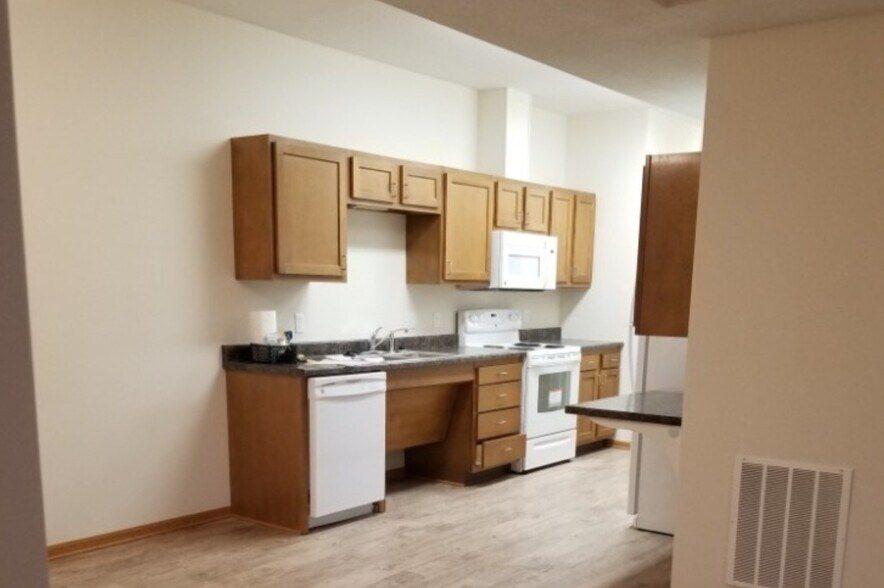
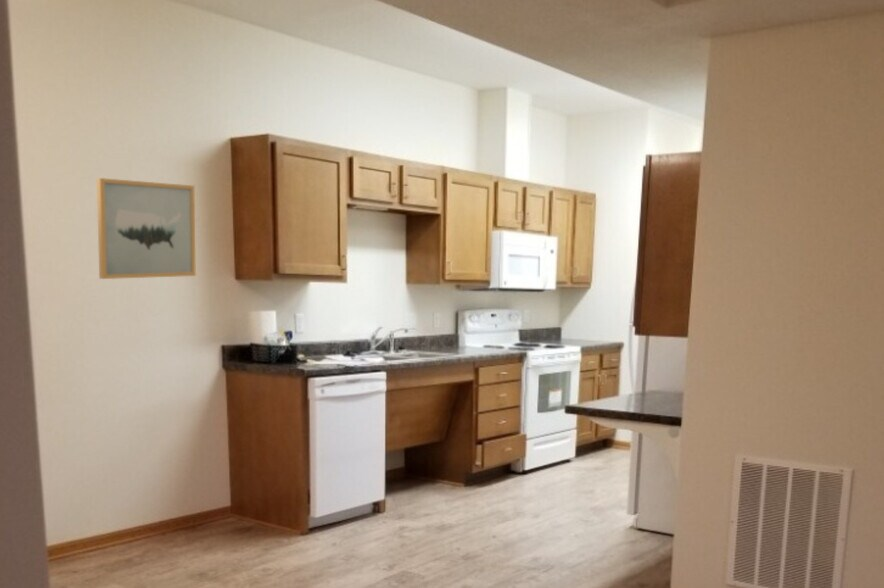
+ wall art [96,177,196,280]
